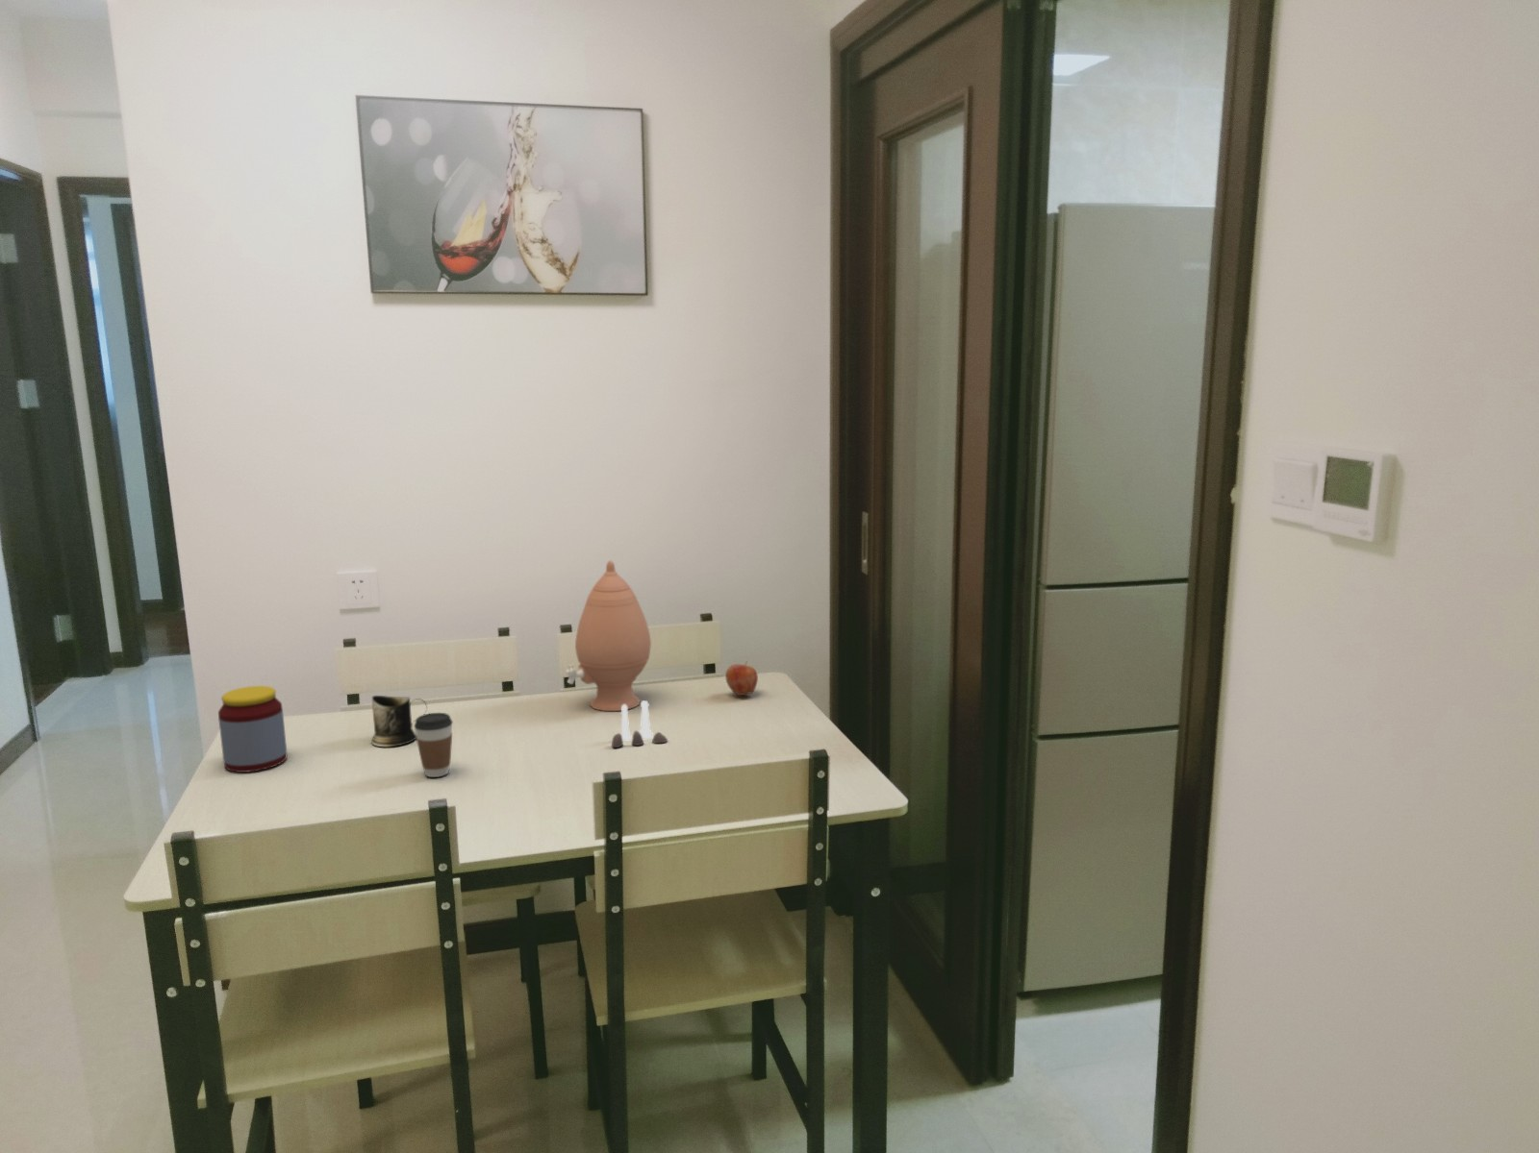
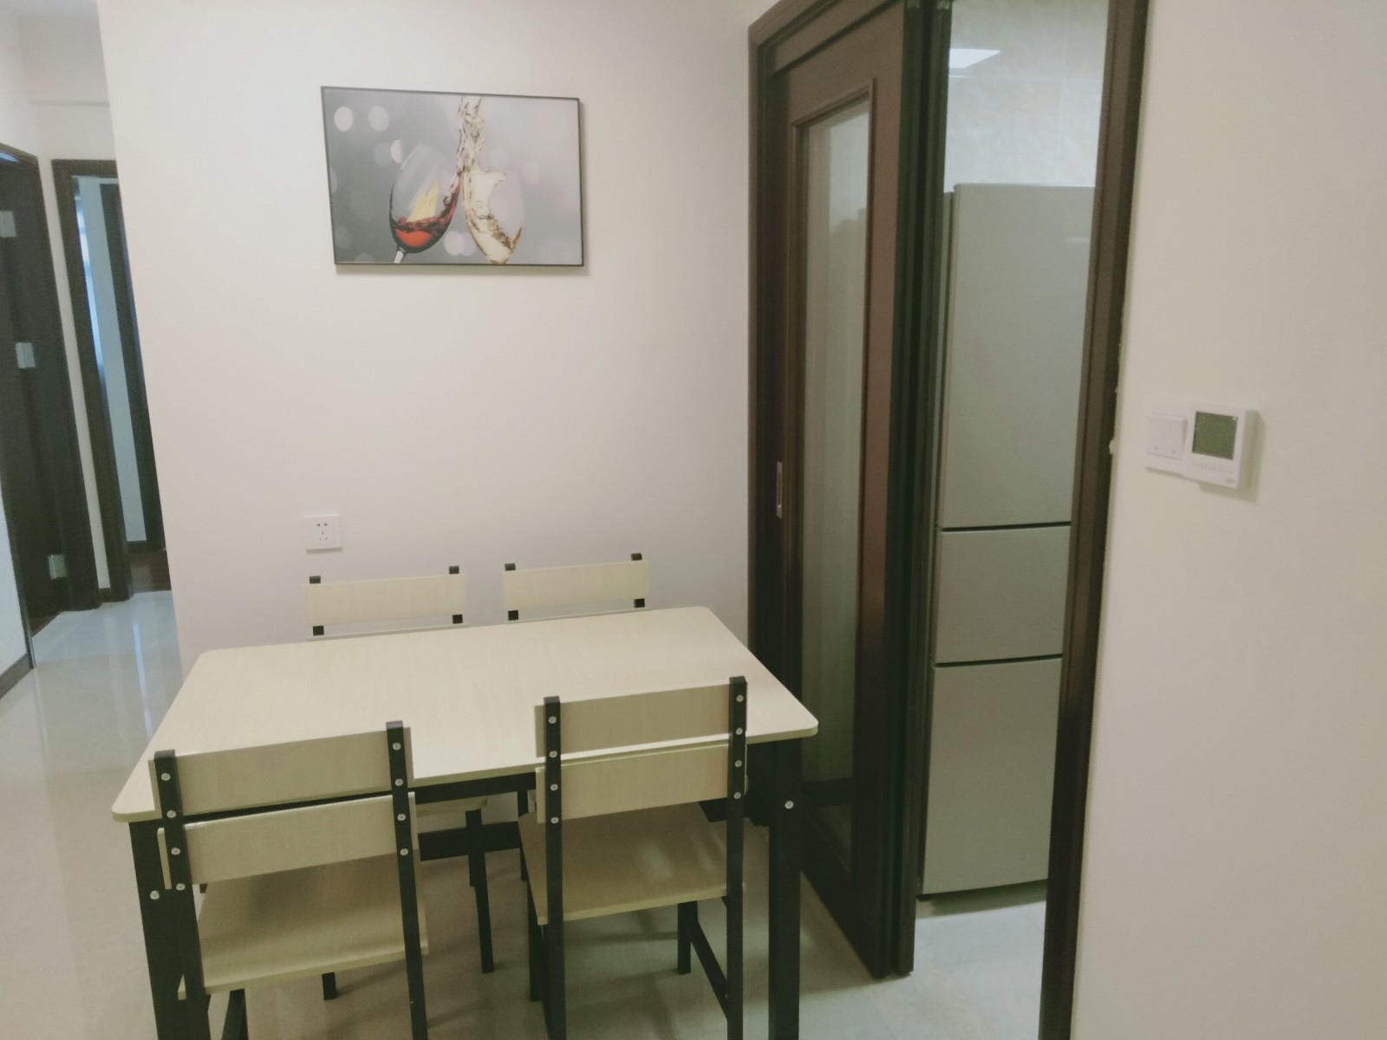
- vase [565,560,652,712]
- apple [725,661,759,696]
- mug [371,695,428,747]
- coffee cup [413,712,454,779]
- salt and pepper shaker set [611,700,669,748]
- jar [217,686,287,774]
